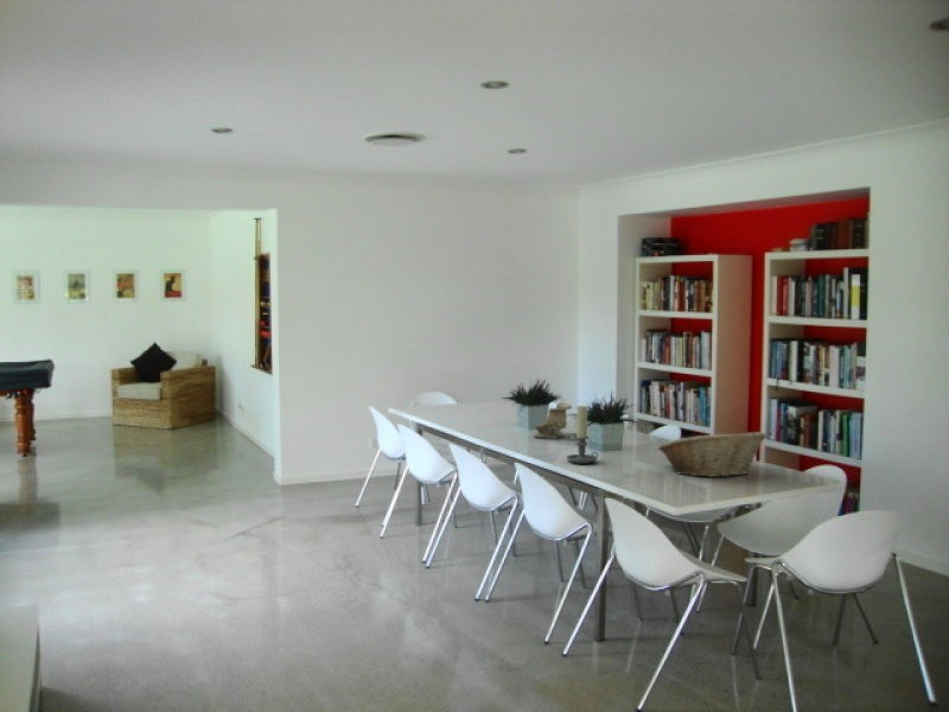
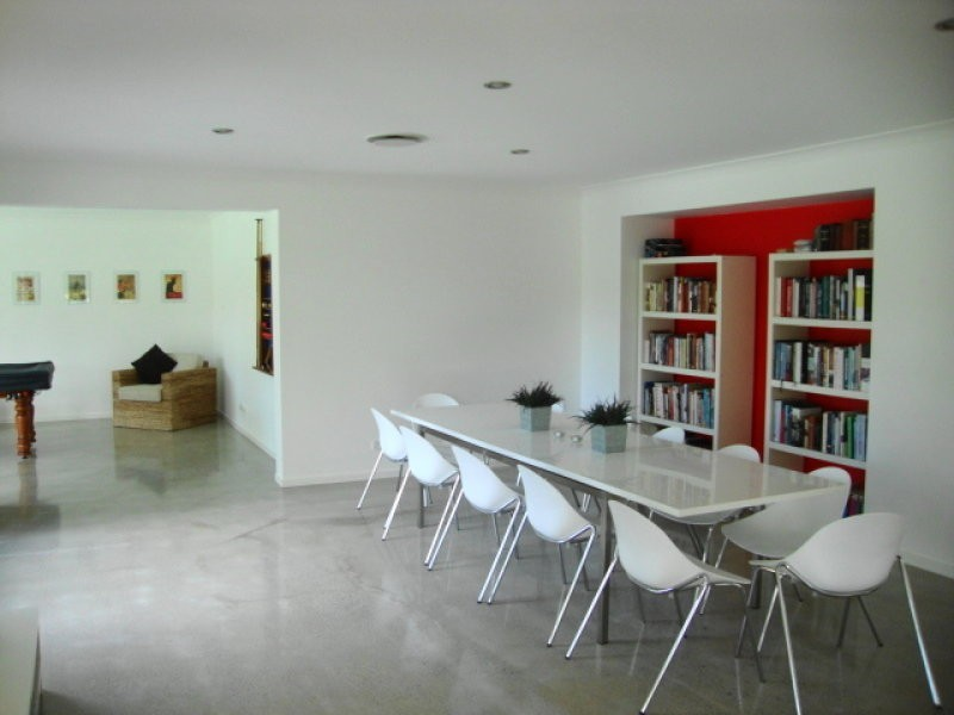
- candle holder [565,405,599,465]
- fruit basket [657,431,768,478]
- decorative bowl [533,401,573,439]
